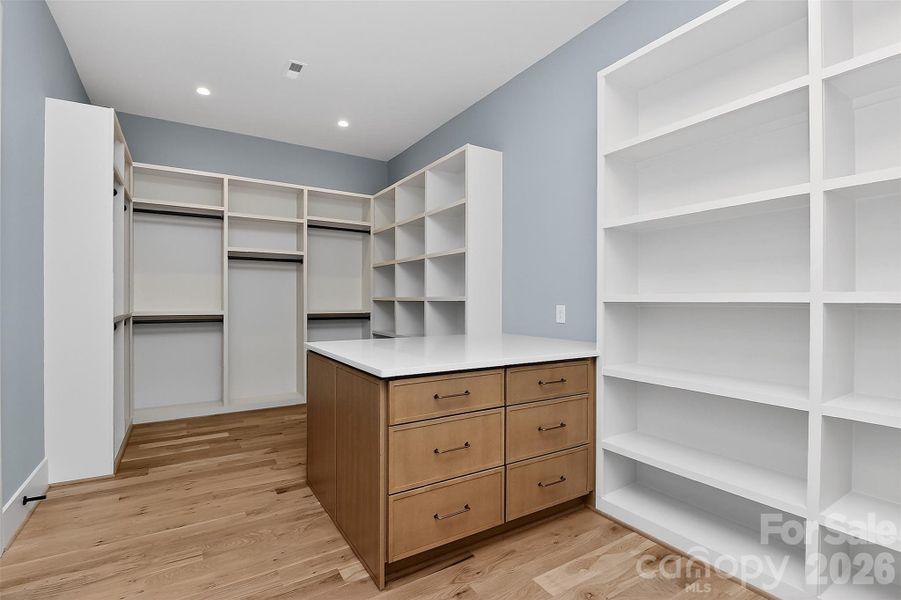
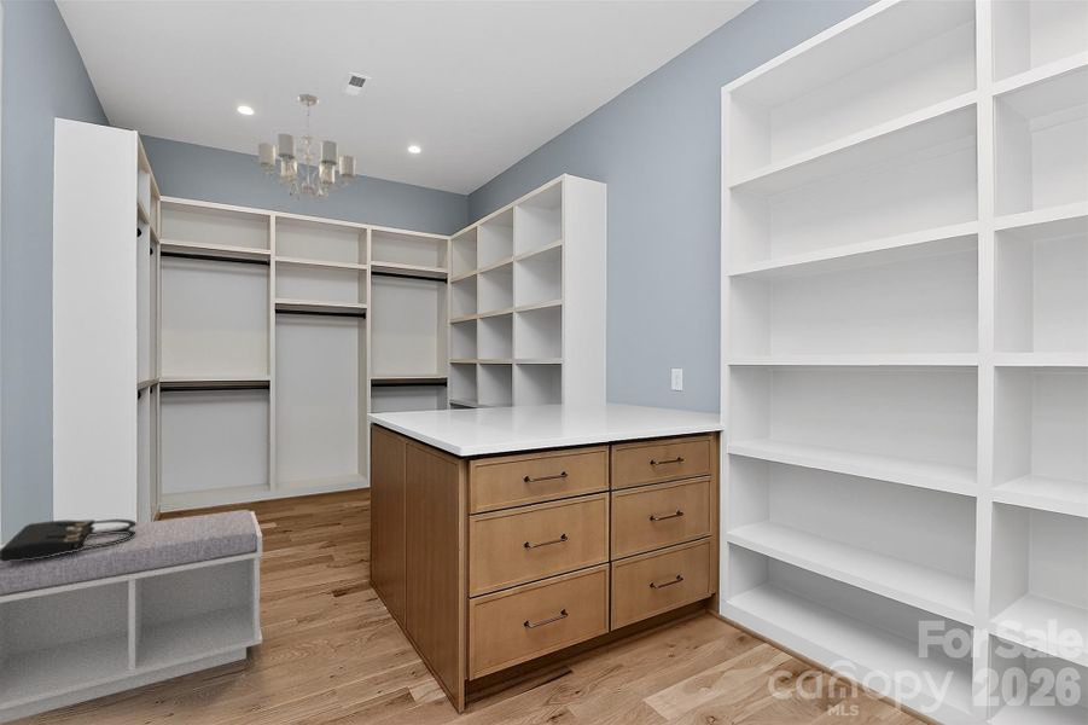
+ chandelier [257,93,356,204]
+ handbag [0,518,138,562]
+ bench [0,509,263,725]
